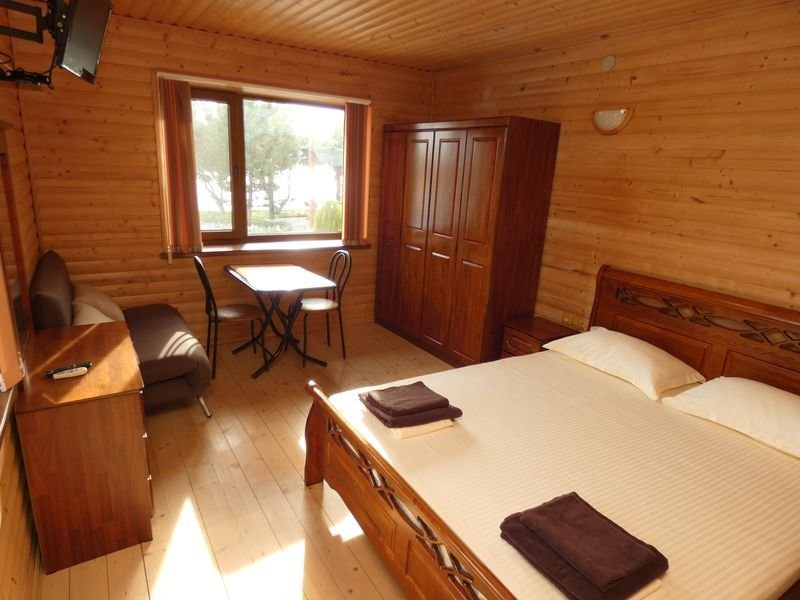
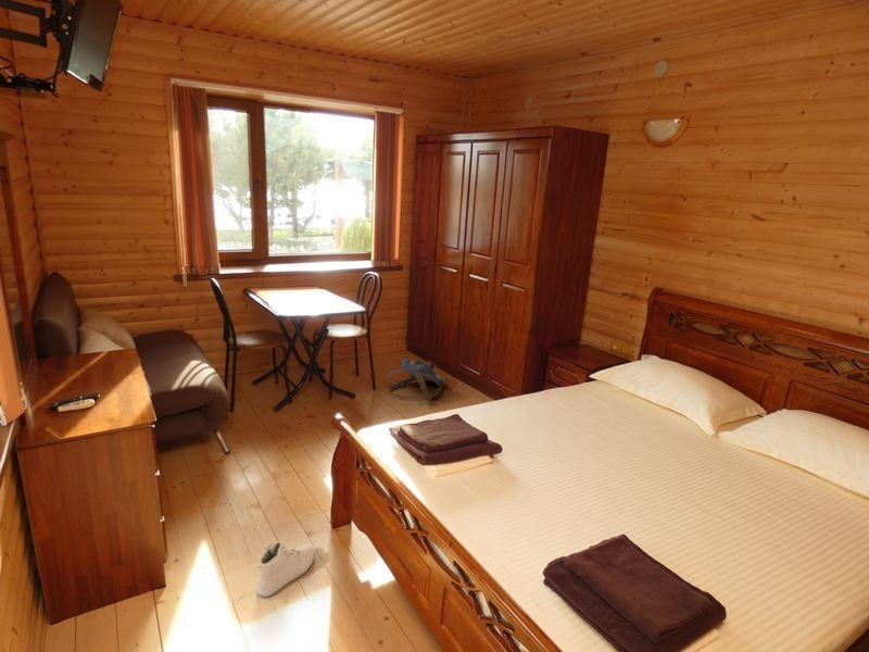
+ backpack [385,358,448,400]
+ sneaker [256,539,315,598]
